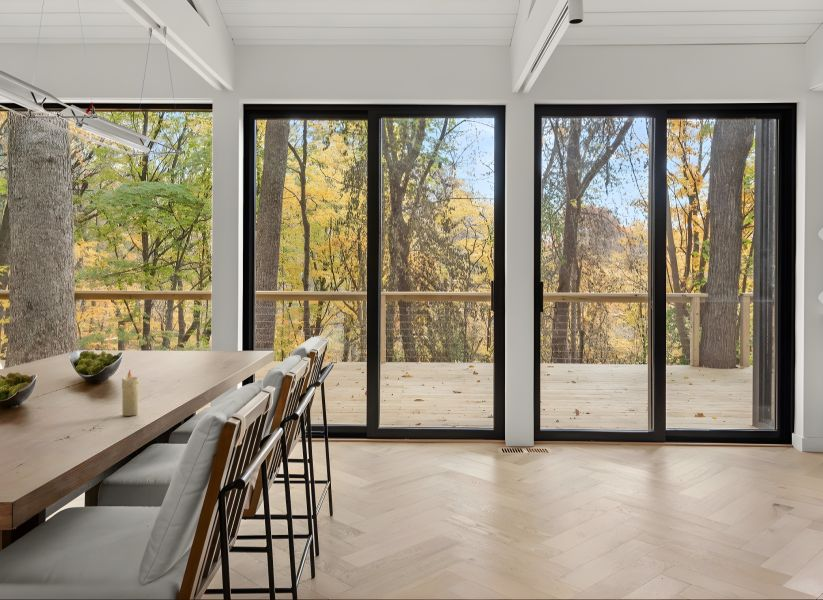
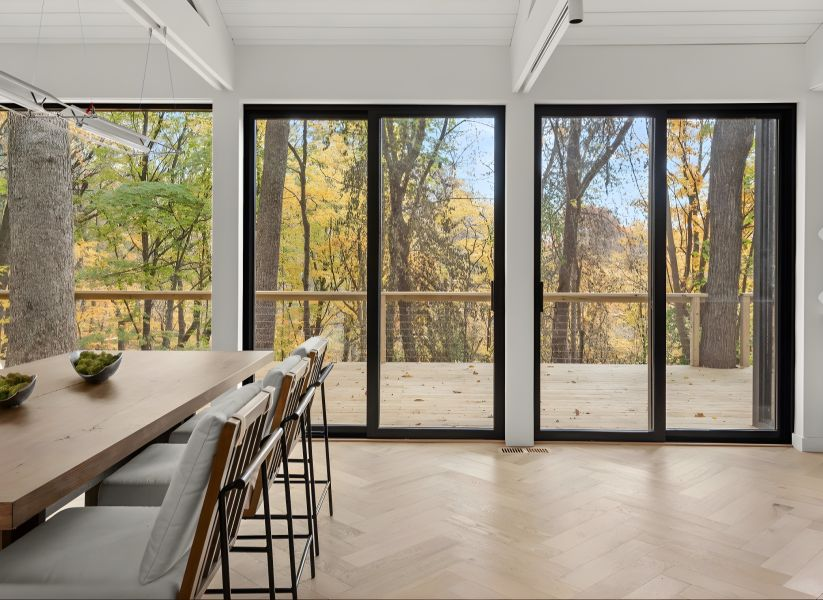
- candle [121,369,140,417]
